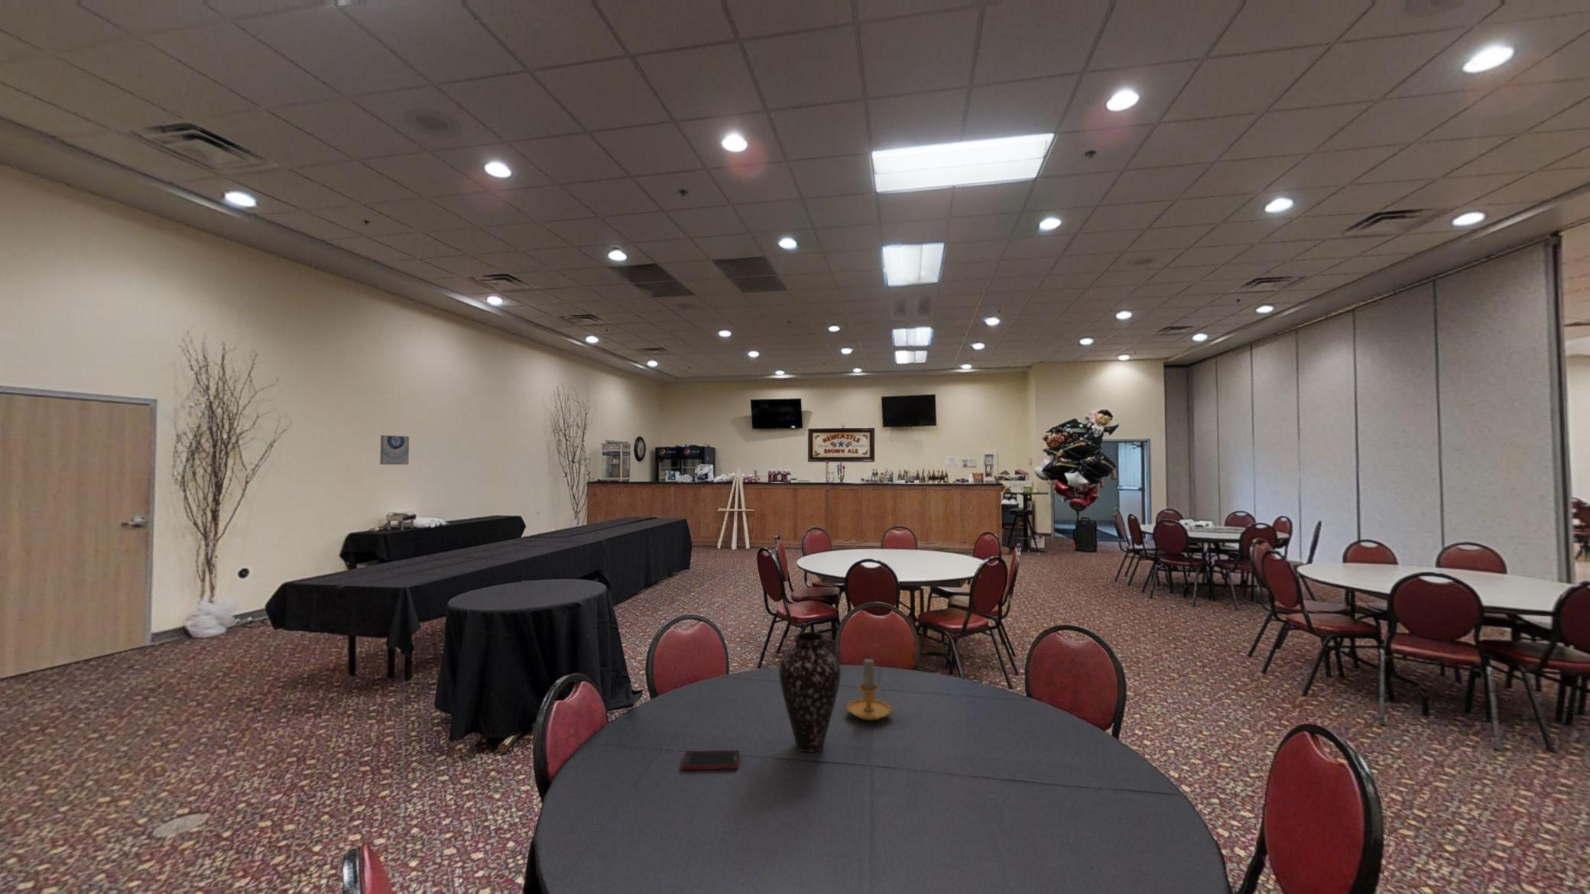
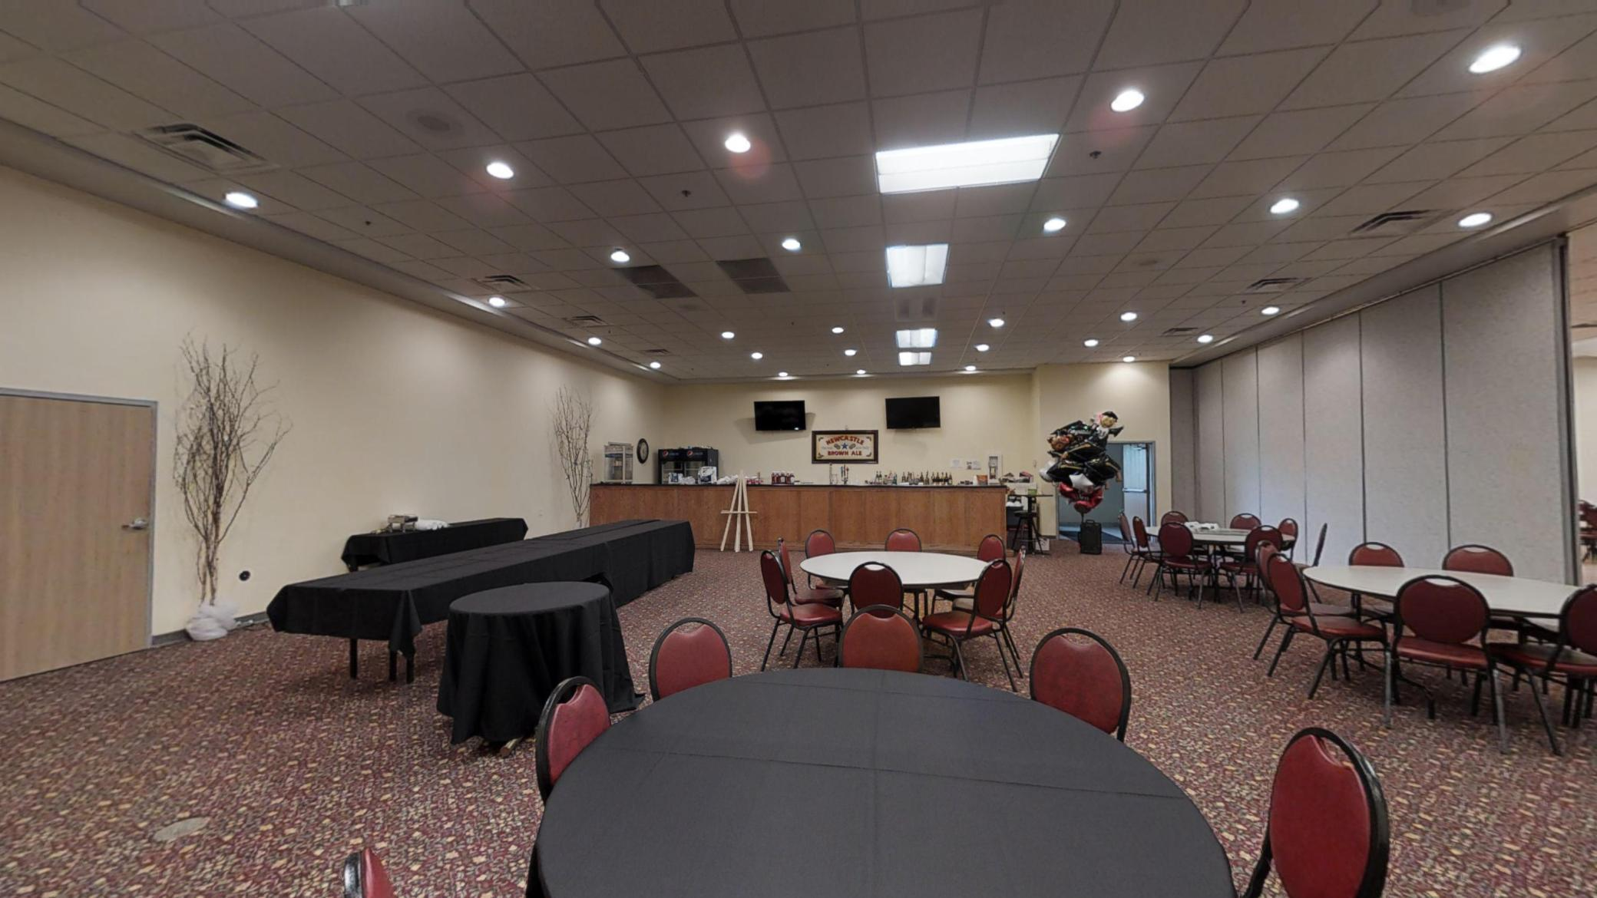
- wall art [379,434,410,465]
- cell phone [680,750,740,771]
- vase [779,631,842,753]
- candle [846,656,902,722]
